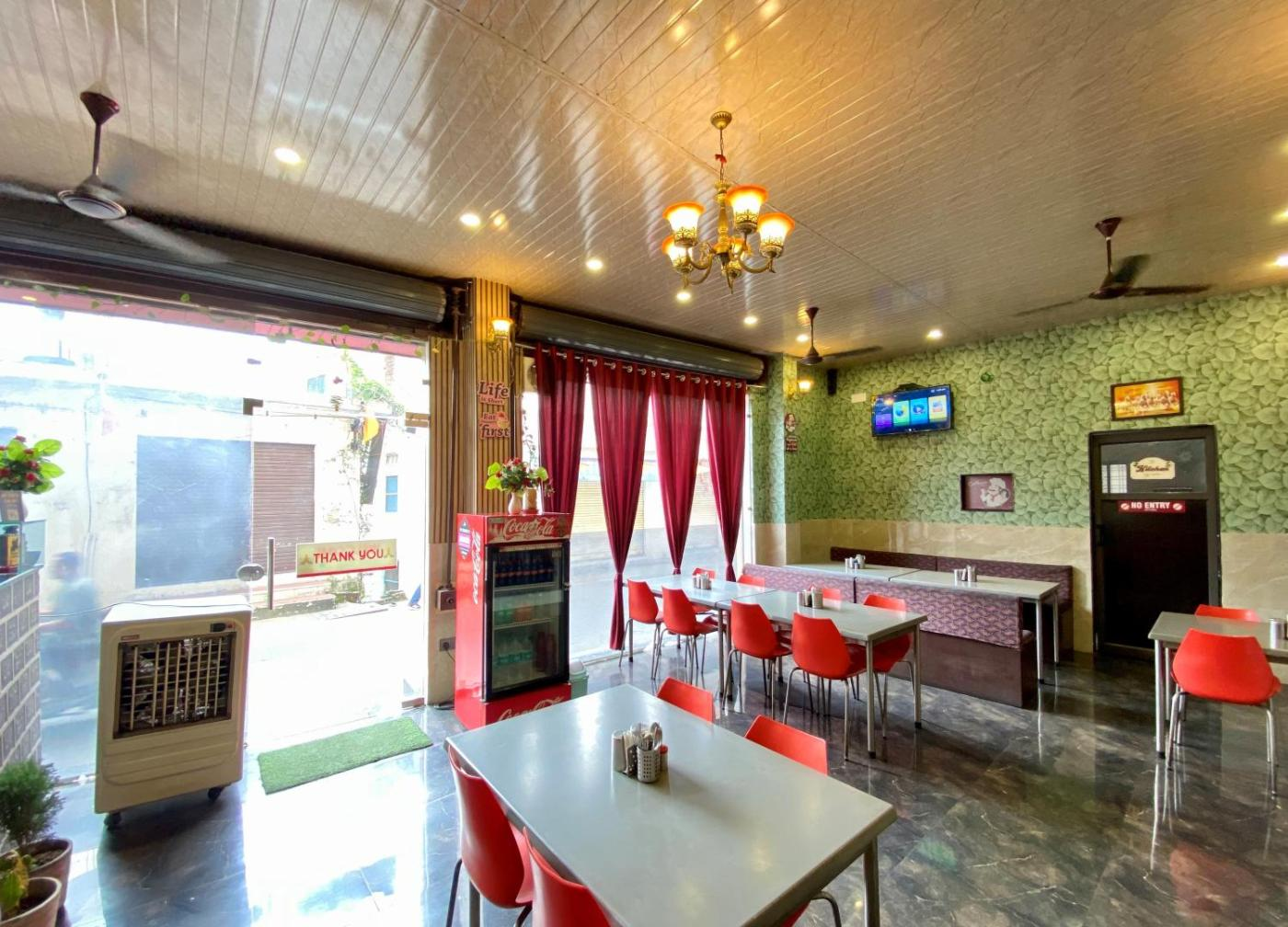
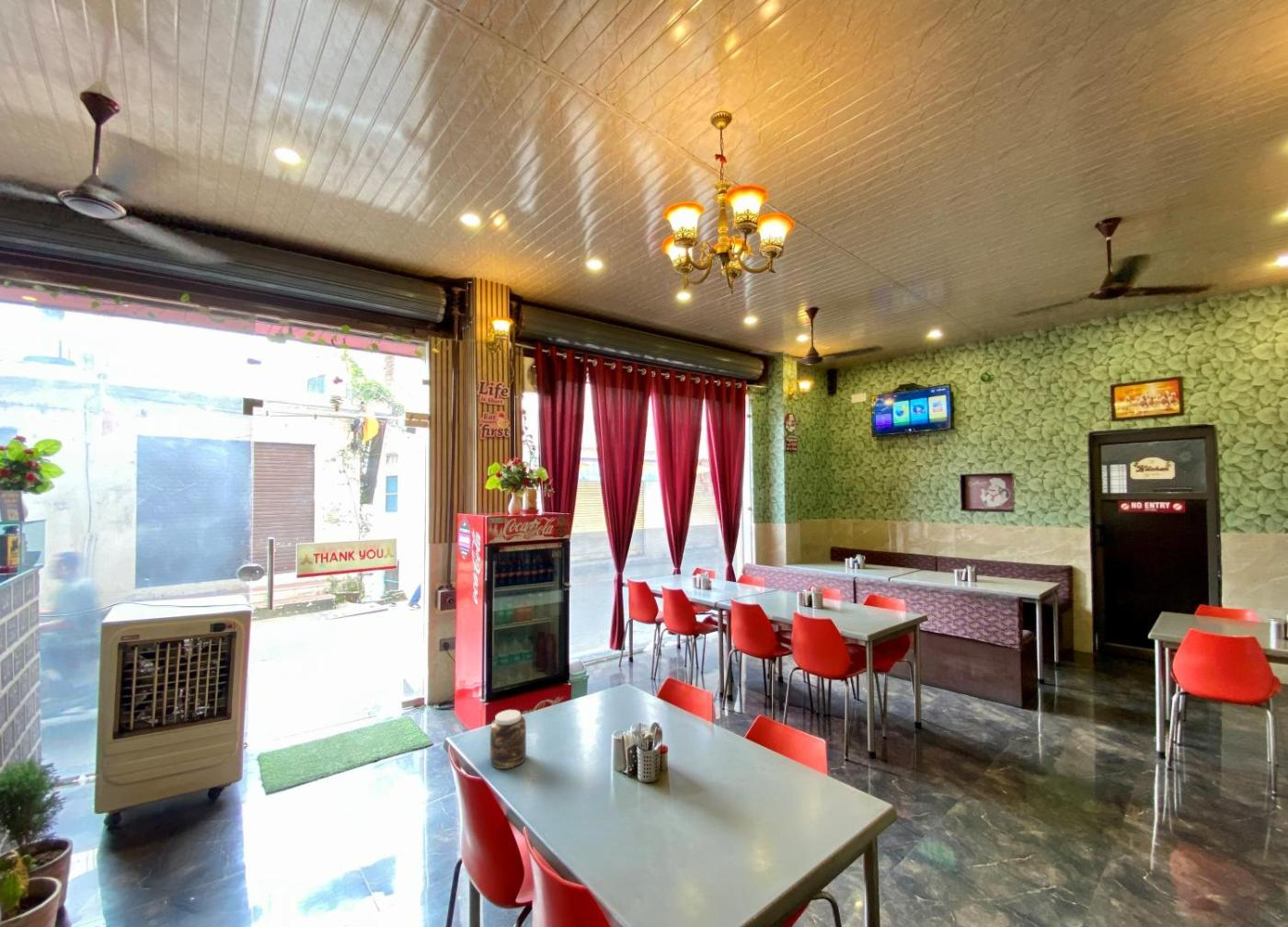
+ jar [489,709,527,770]
